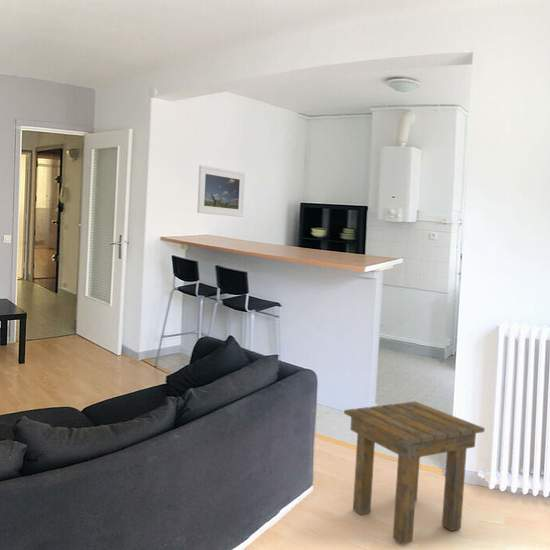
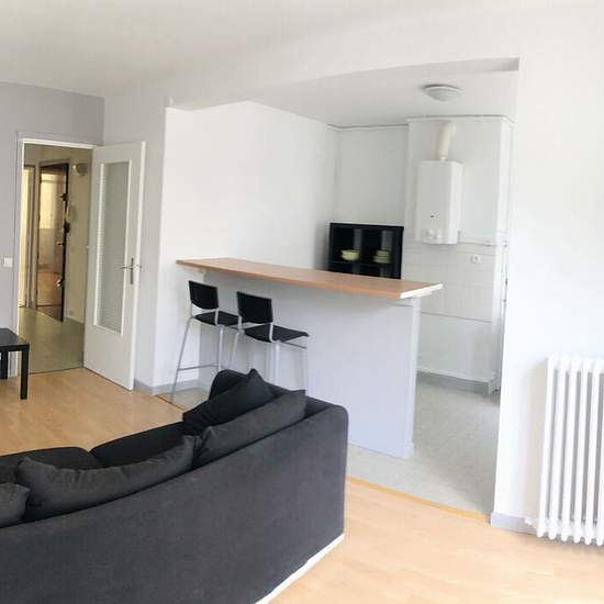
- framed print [196,164,246,218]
- side table [343,400,486,545]
